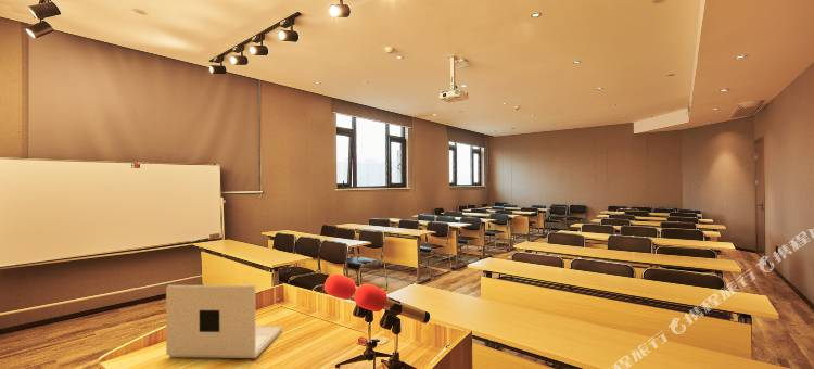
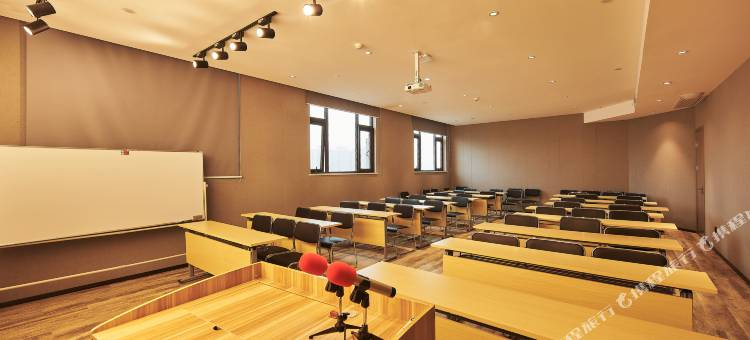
- laptop [165,284,283,359]
